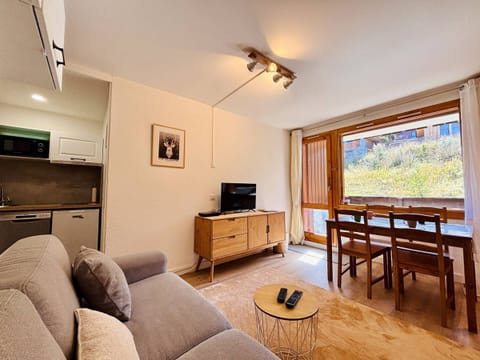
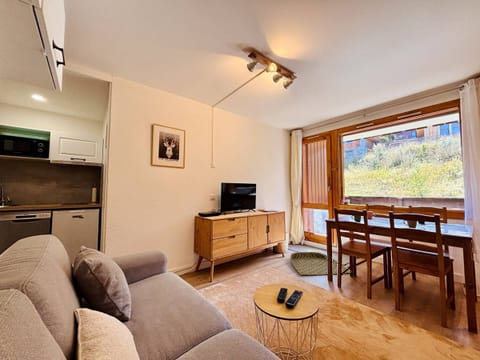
+ woven basket [289,251,352,276]
